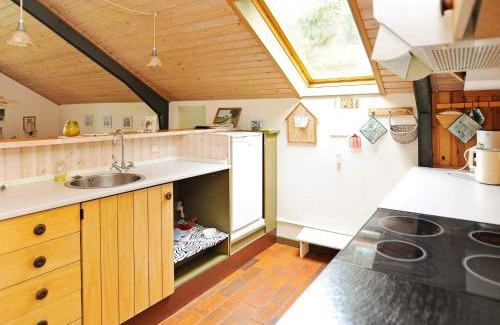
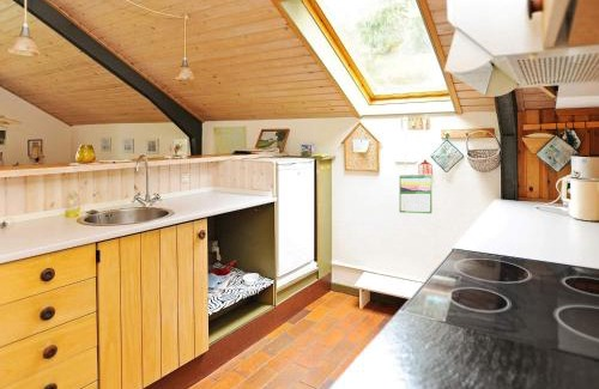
+ calendar [399,172,434,214]
